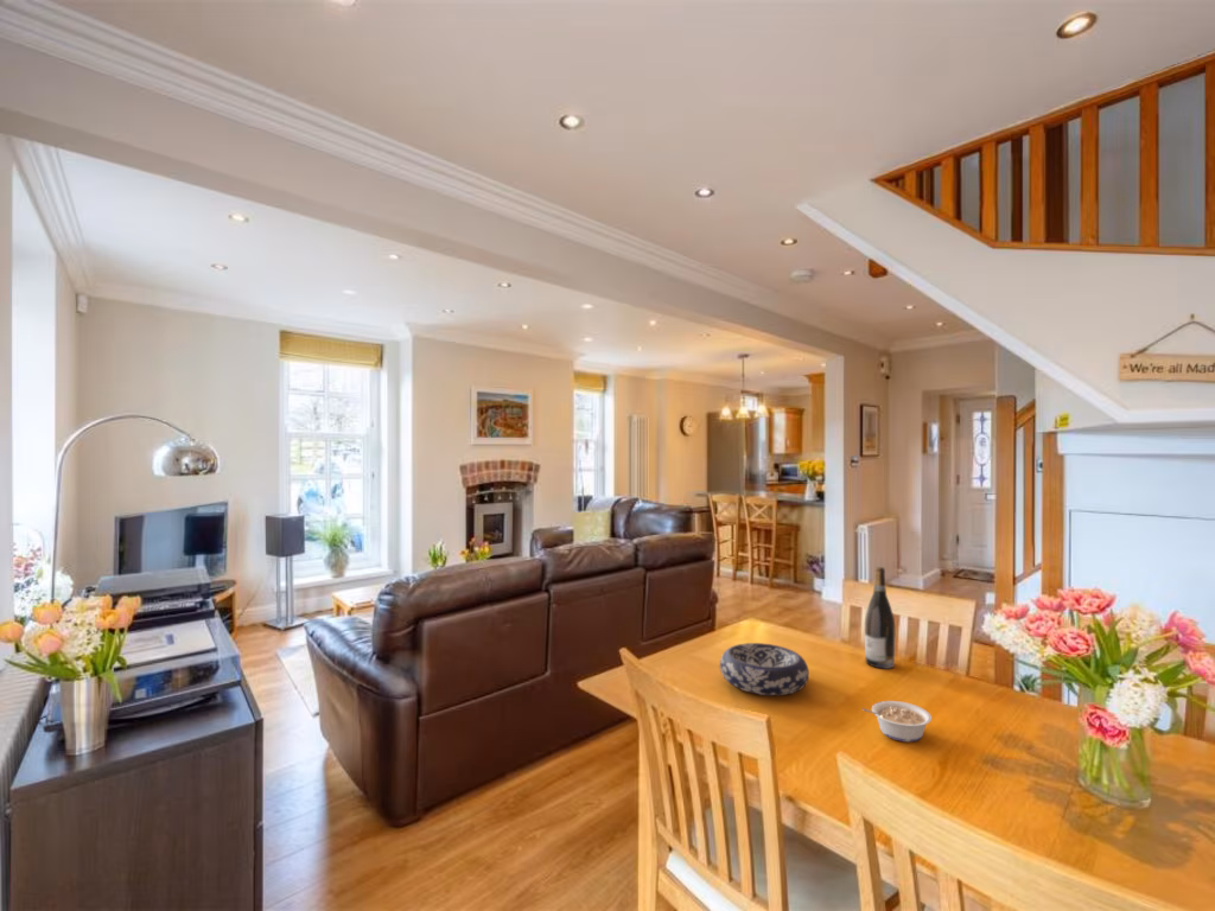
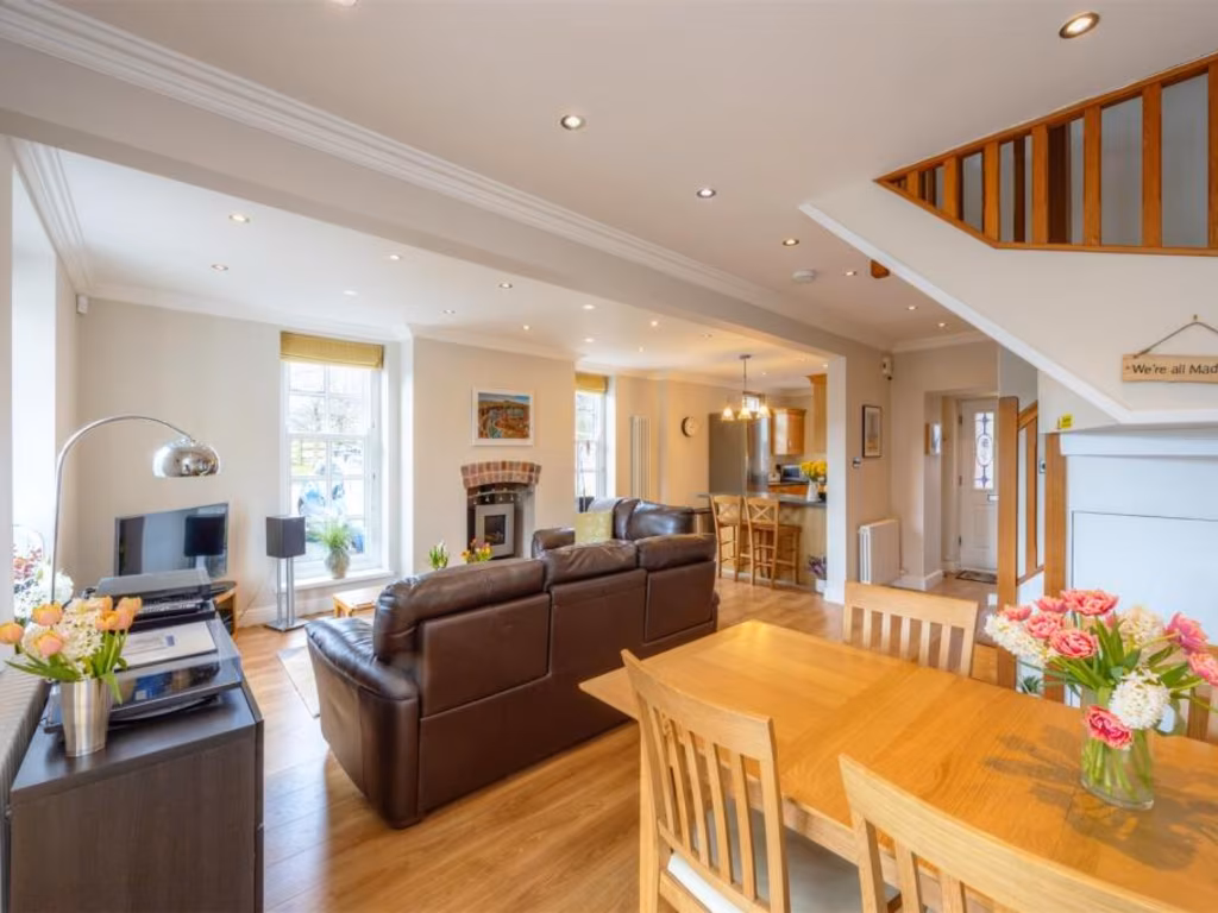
- wine bottle [864,566,896,670]
- decorative bowl [719,642,810,696]
- legume [861,700,933,743]
